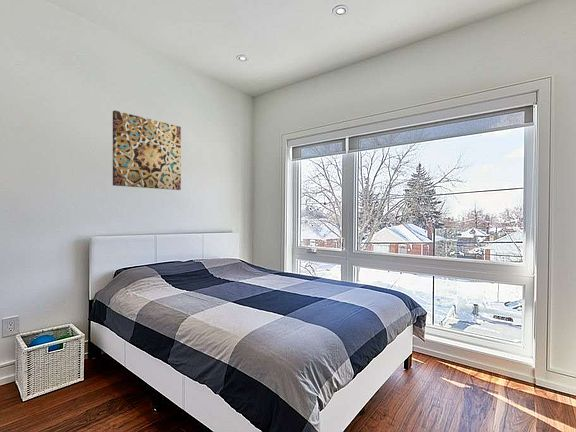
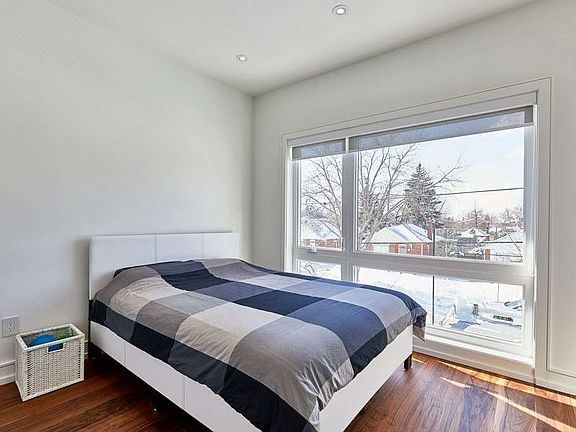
- wall art [112,109,182,191]
